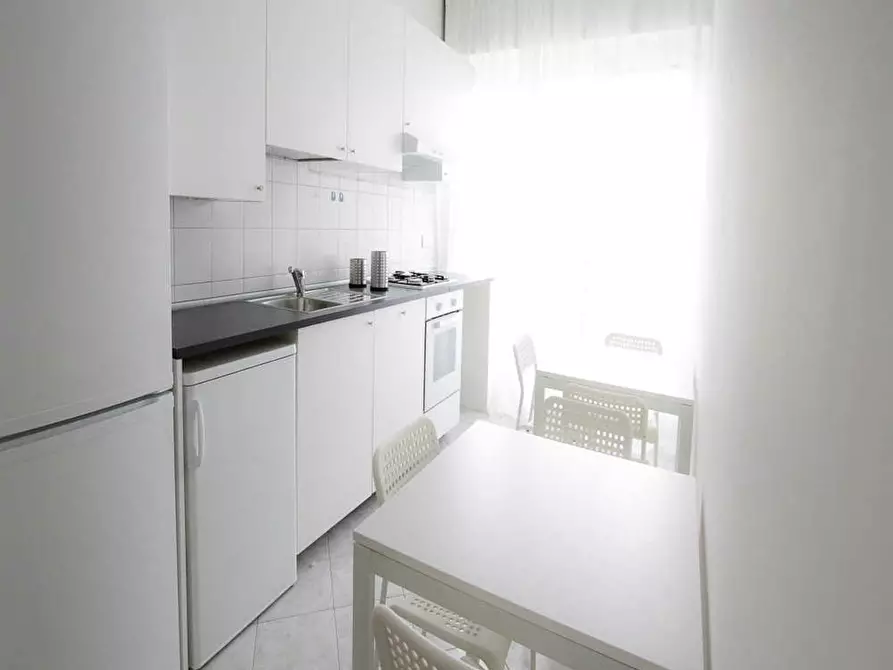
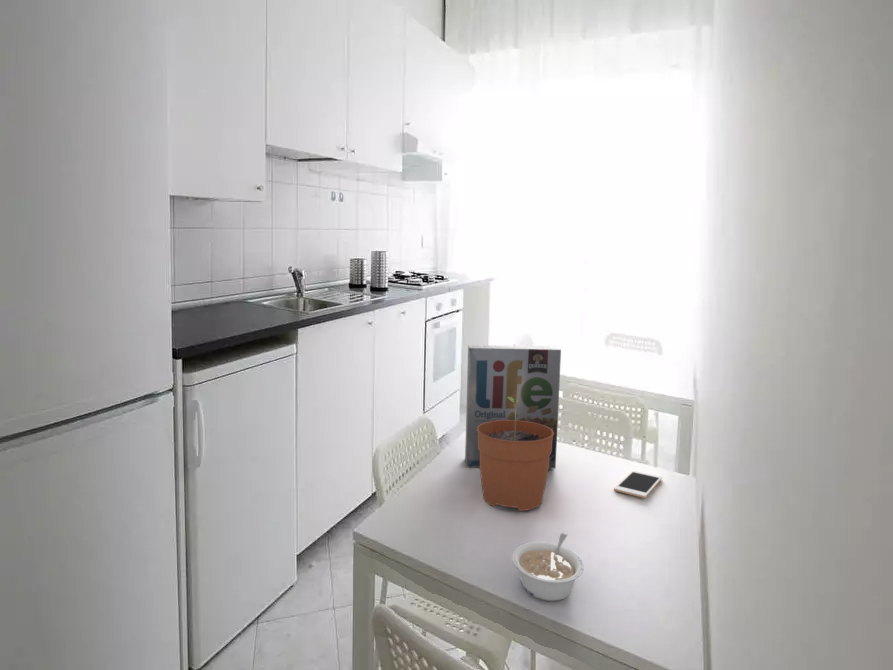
+ cell phone [613,470,663,499]
+ legume [511,532,585,602]
+ cereal box [464,344,562,470]
+ plant pot [477,397,554,512]
